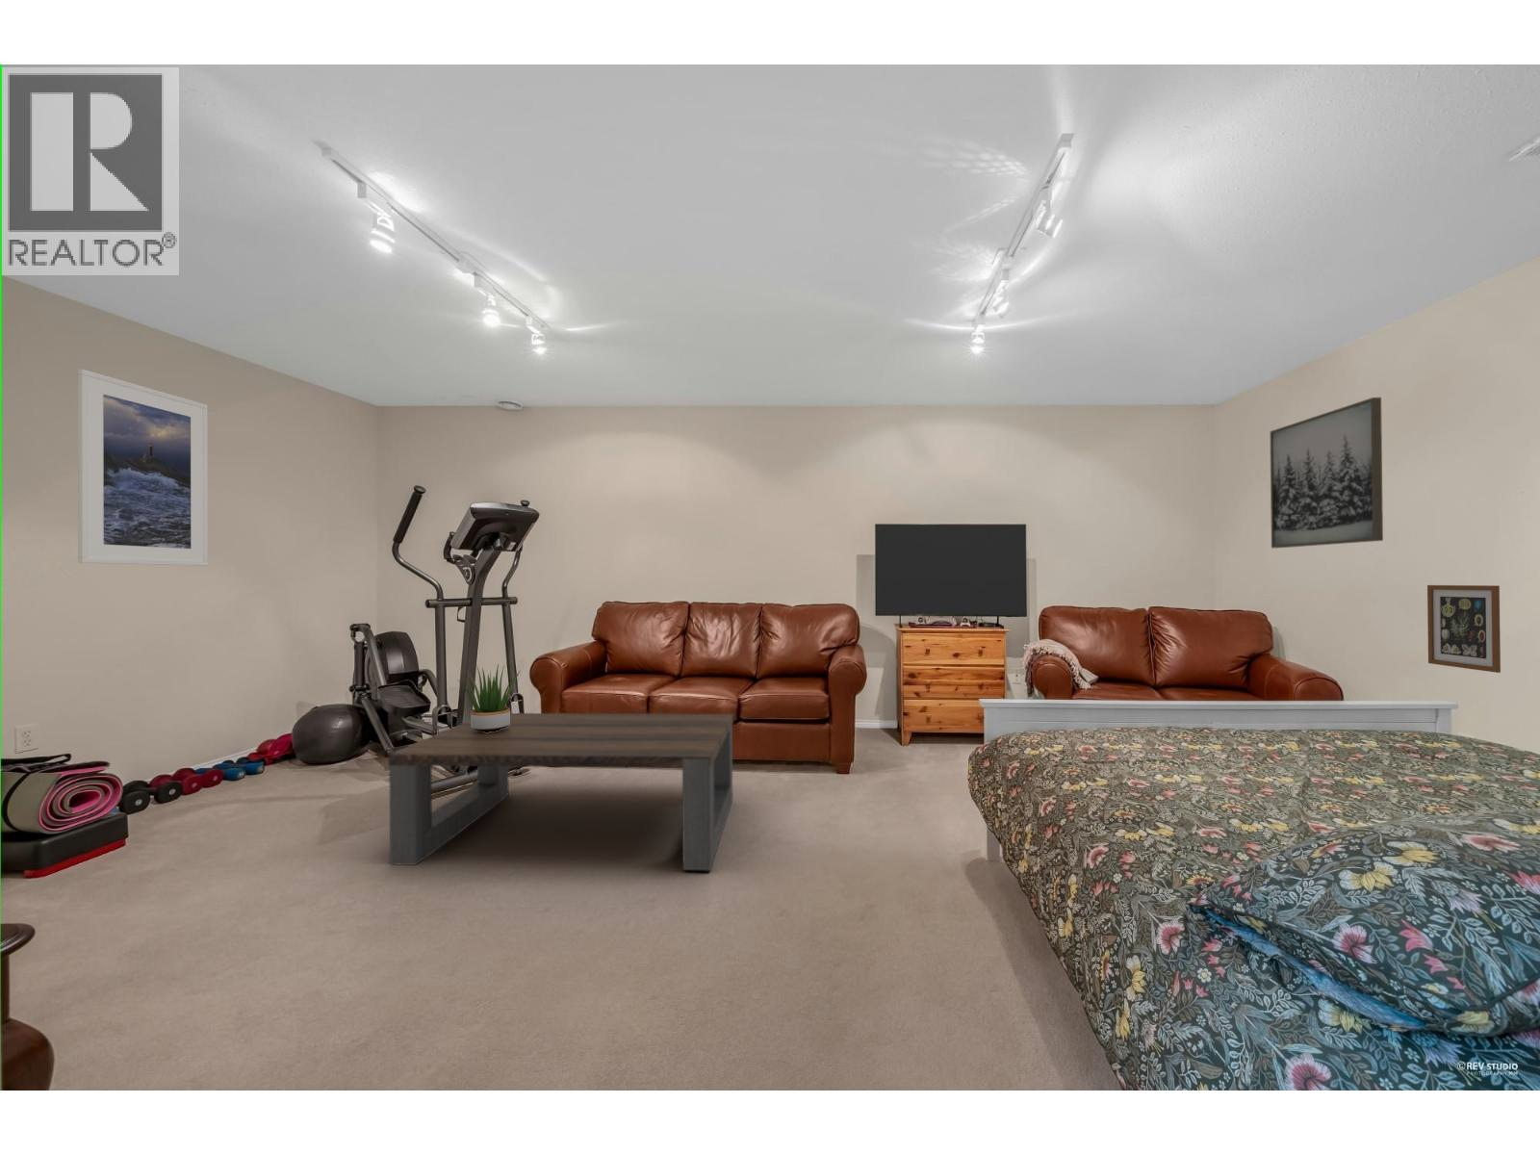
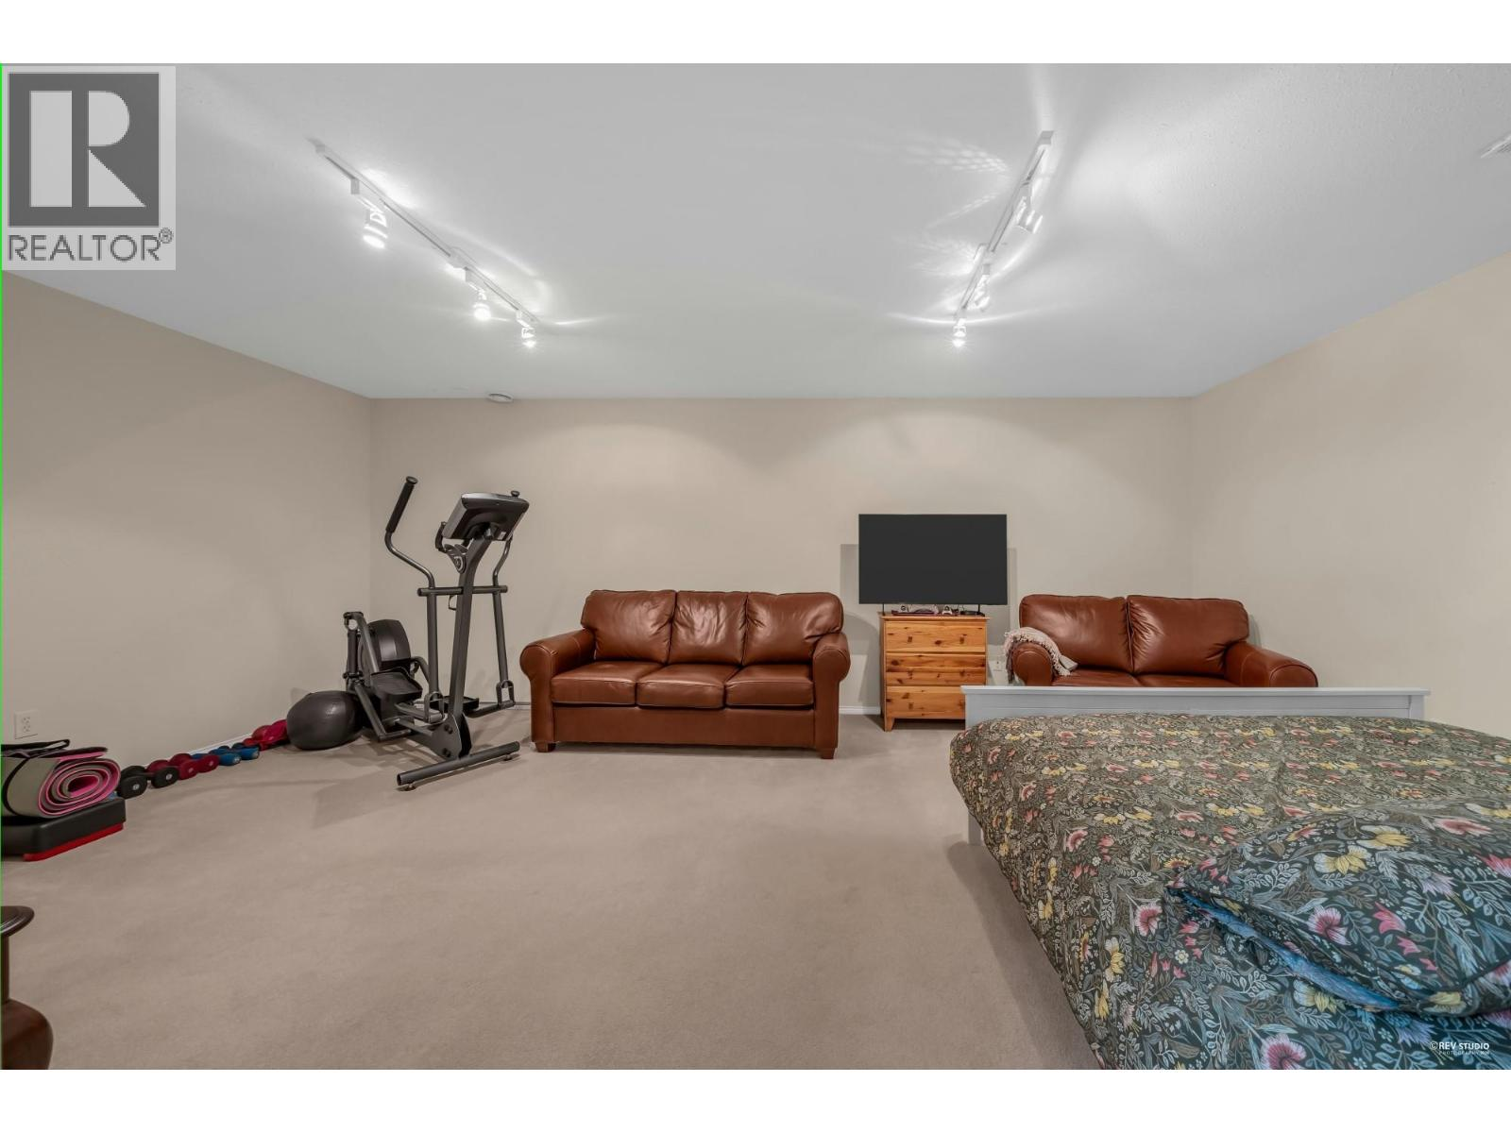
- wall art [1270,397,1384,548]
- potted plant [457,664,520,733]
- coffee table [388,712,735,871]
- wall art [1426,585,1501,673]
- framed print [78,369,209,567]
